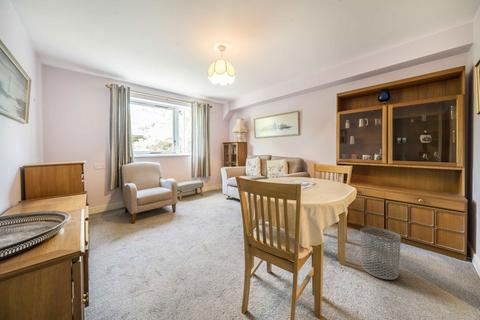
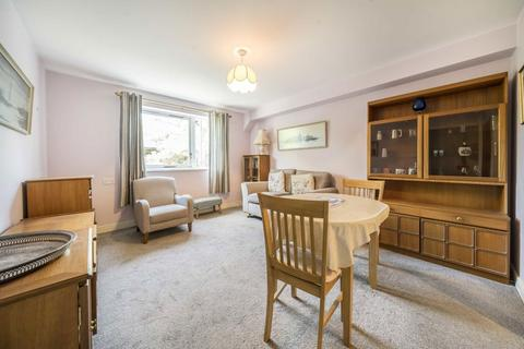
- waste bin [359,226,402,281]
